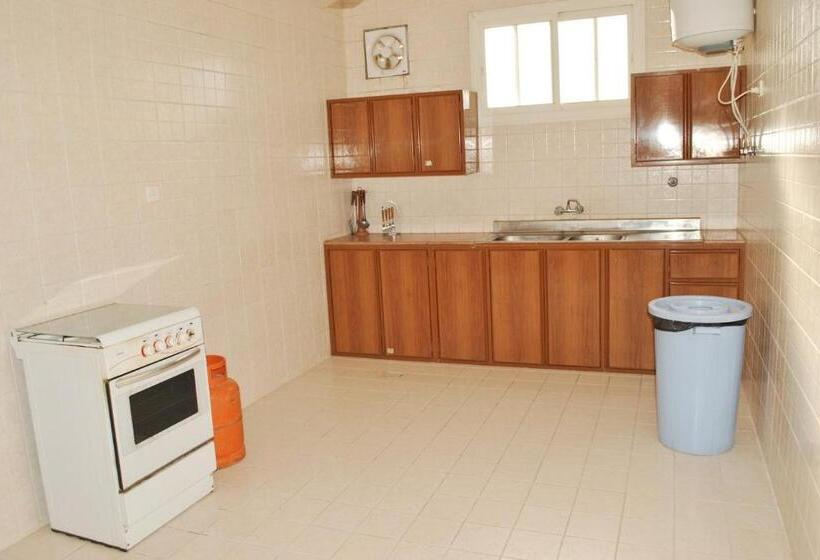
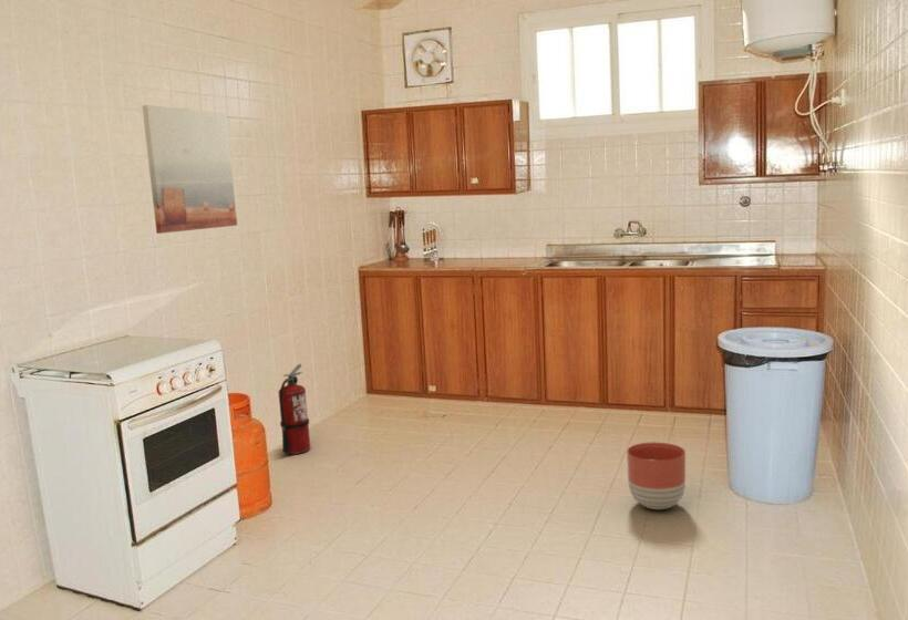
+ fire extinguisher [278,363,311,455]
+ planter [626,441,687,510]
+ wall art [141,104,238,235]
